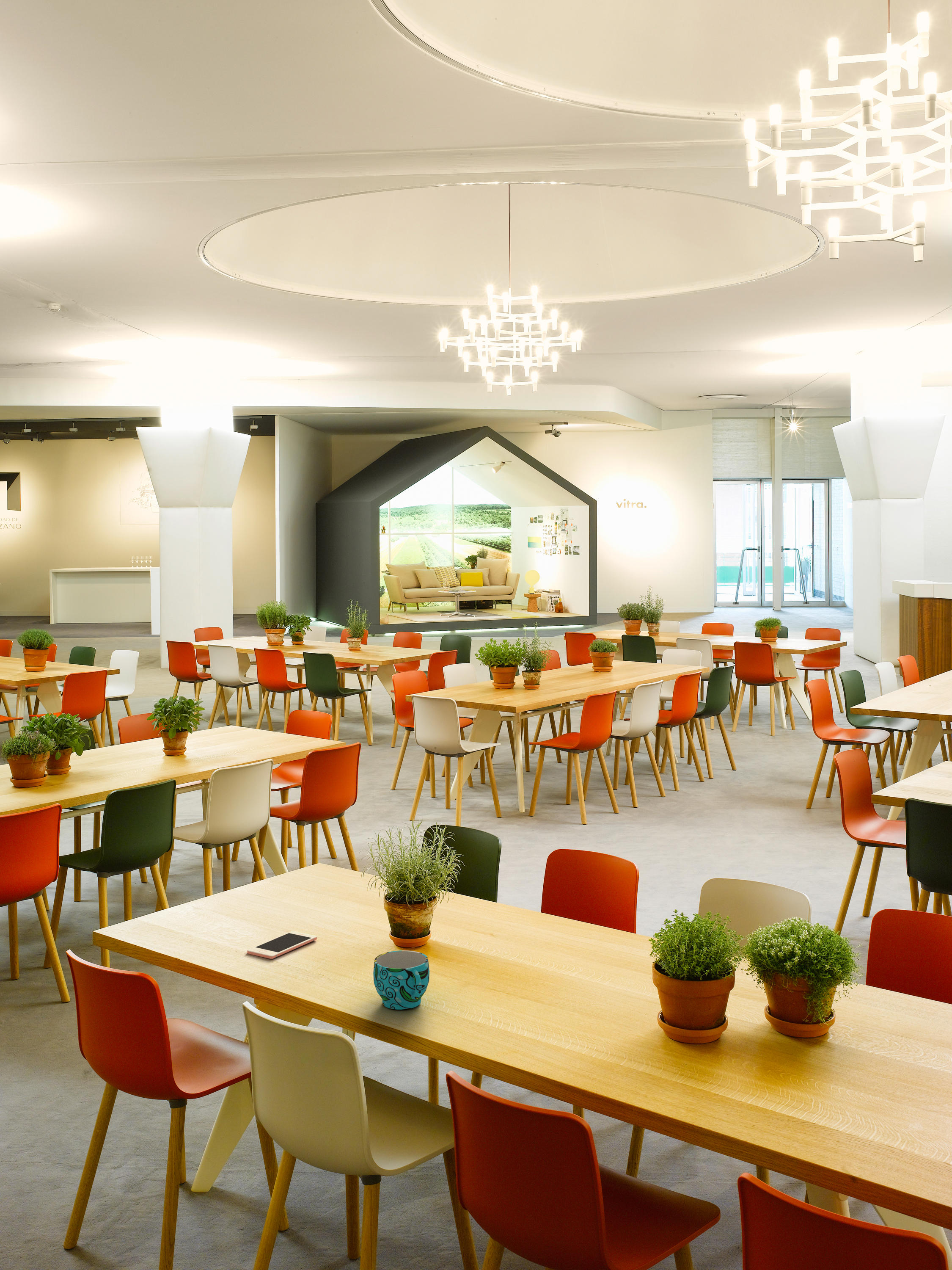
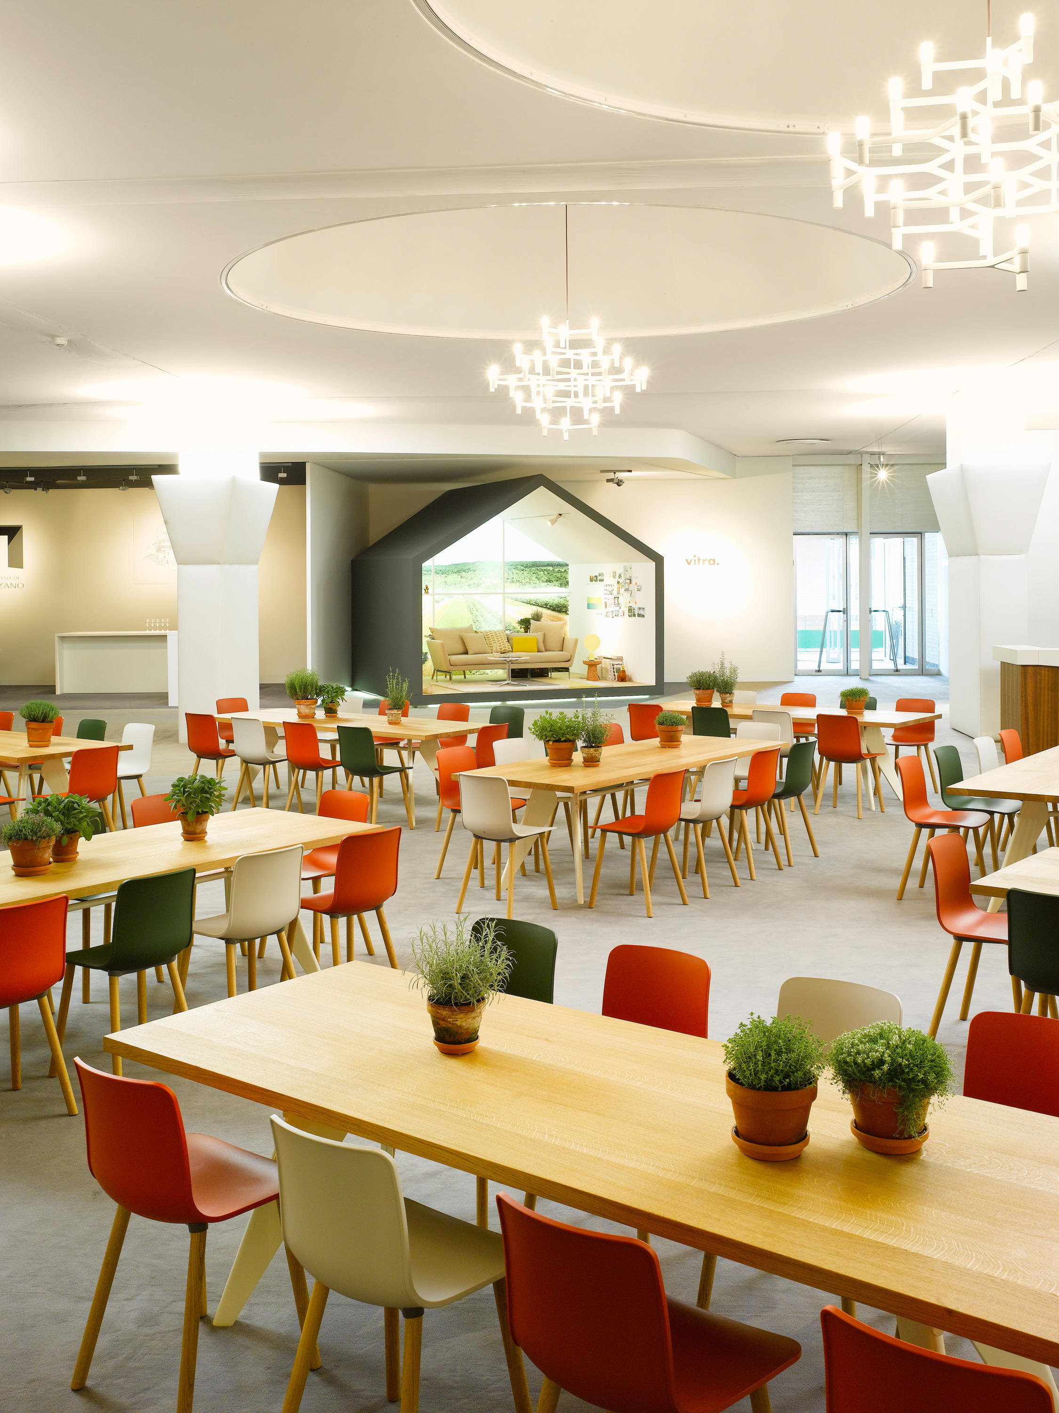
- cup [373,950,430,1010]
- cell phone [247,931,317,959]
